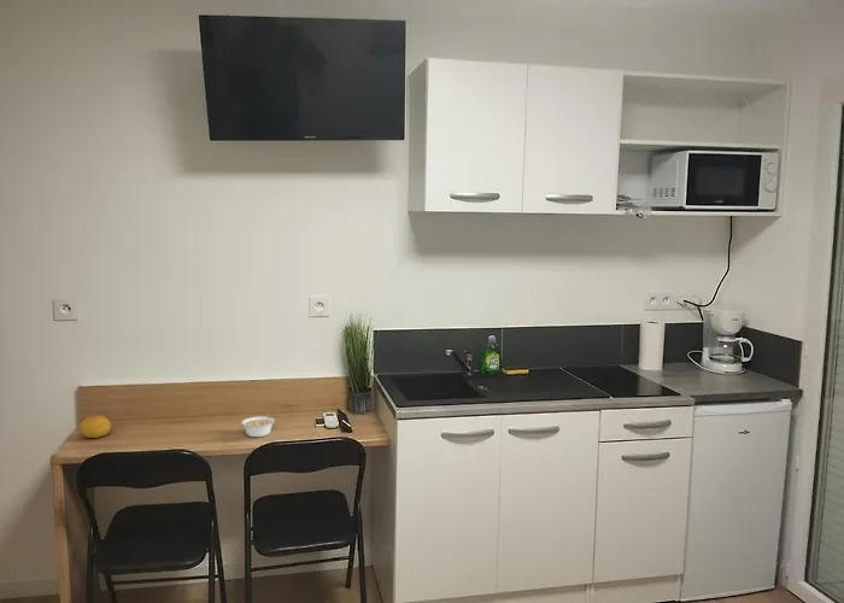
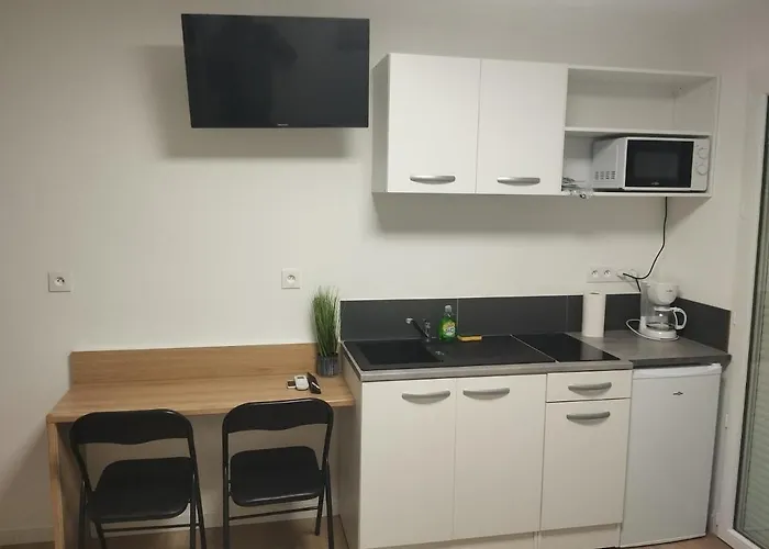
- fruit [78,414,112,439]
- legume [240,412,276,438]
